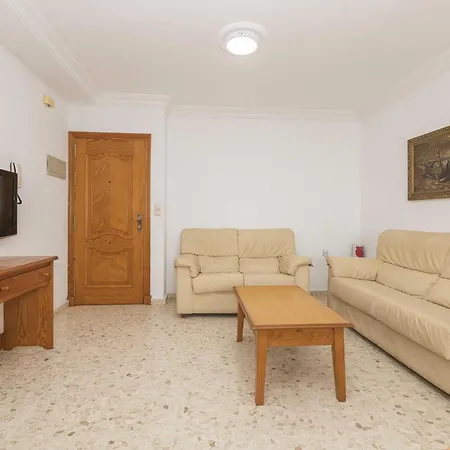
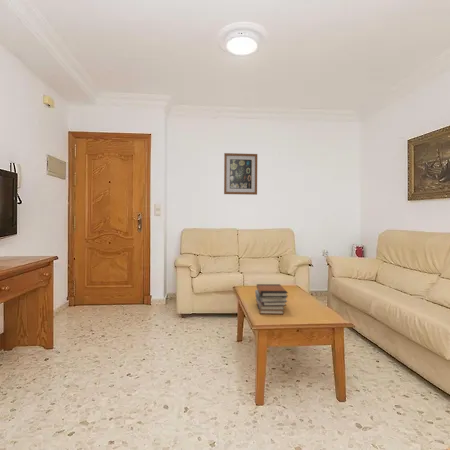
+ wall art [223,152,258,196]
+ book stack [254,283,289,315]
